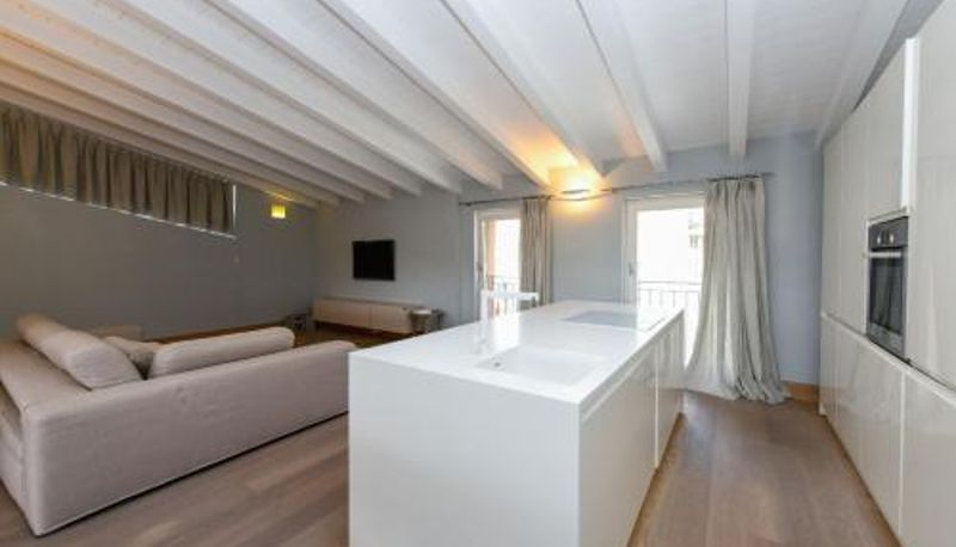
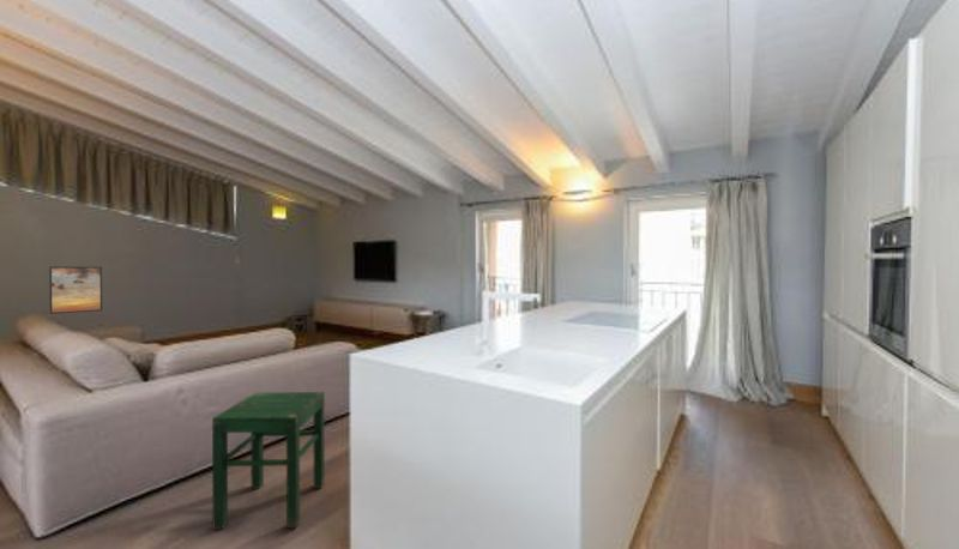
+ stool [211,391,326,531]
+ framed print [48,265,103,315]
